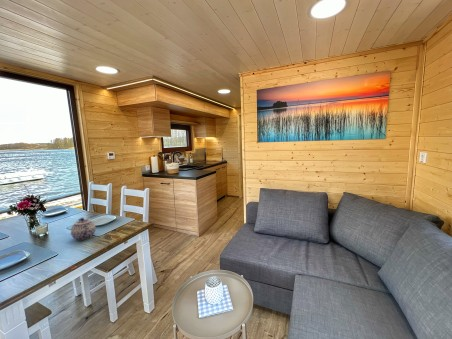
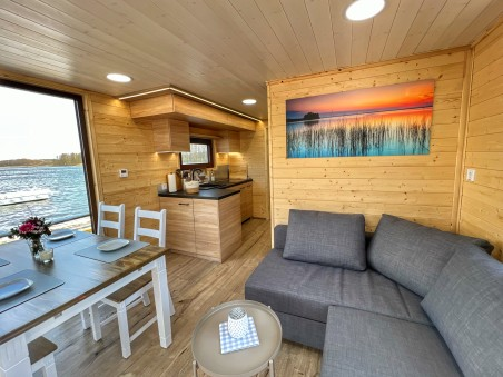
- teapot [70,217,97,241]
